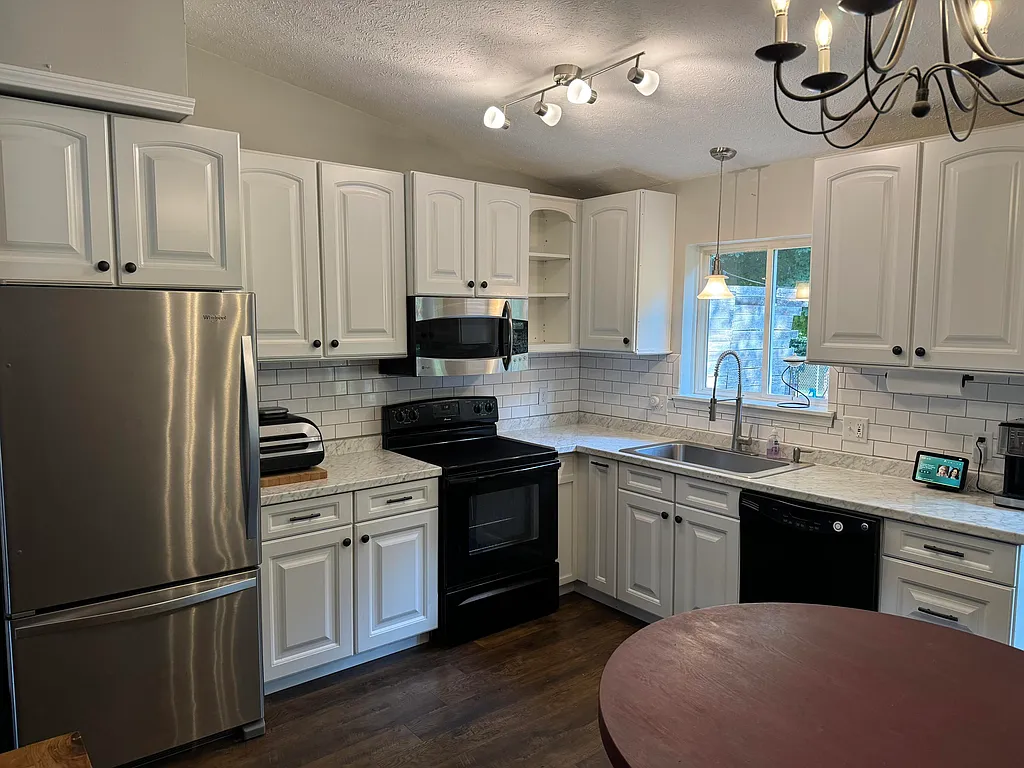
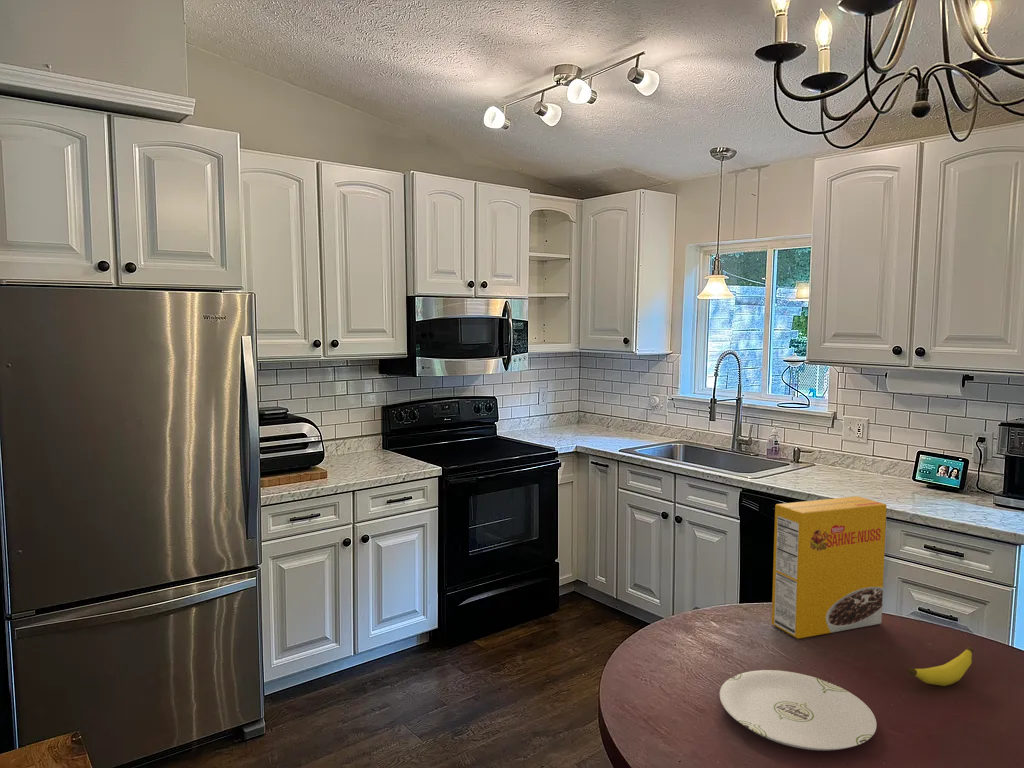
+ banana [907,646,975,687]
+ cereal box [771,495,888,640]
+ plate [719,669,878,751]
